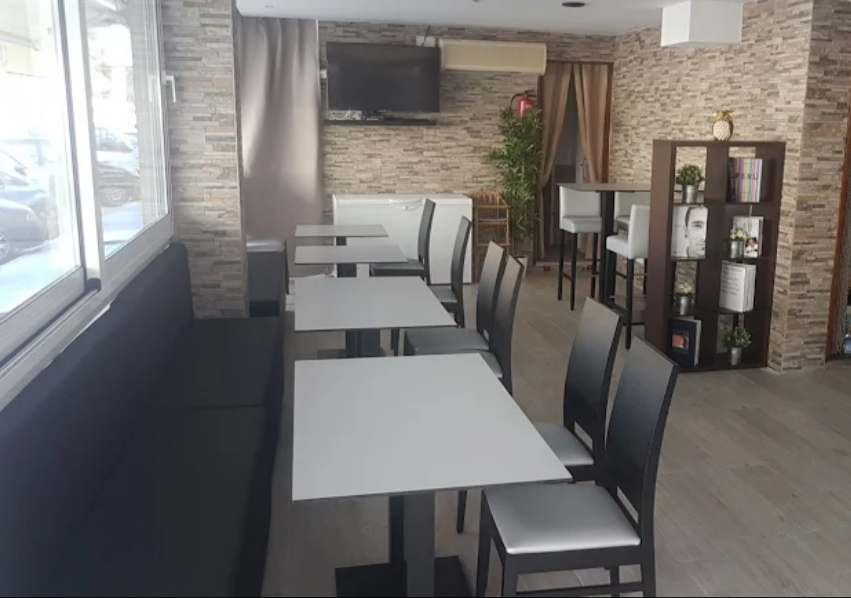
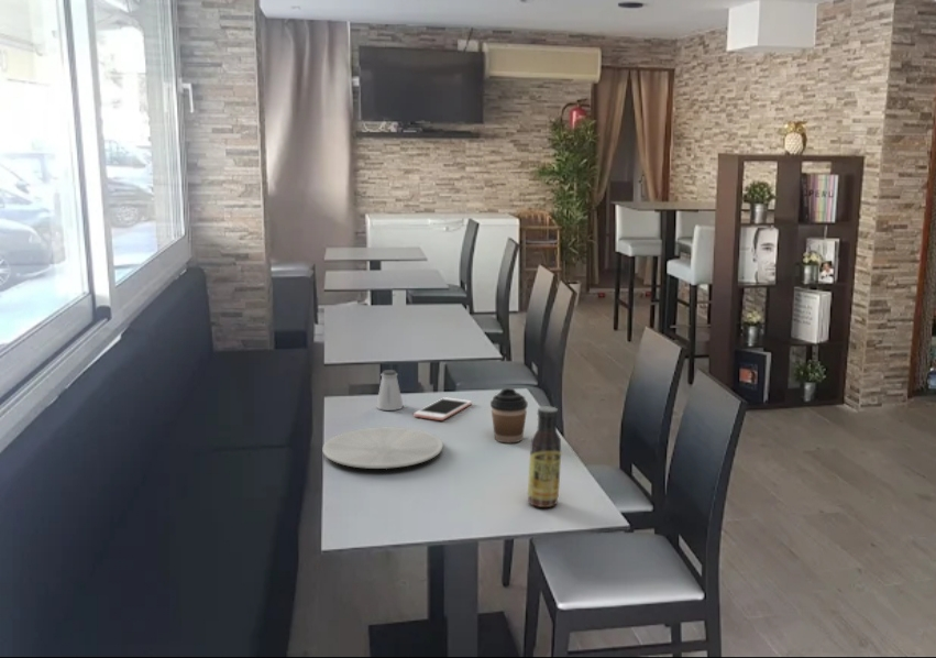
+ coffee cup [489,387,529,443]
+ sauce bottle [527,405,562,508]
+ cell phone [412,396,473,421]
+ saltshaker [375,369,405,412]
+ plate [322,427,443,470]
